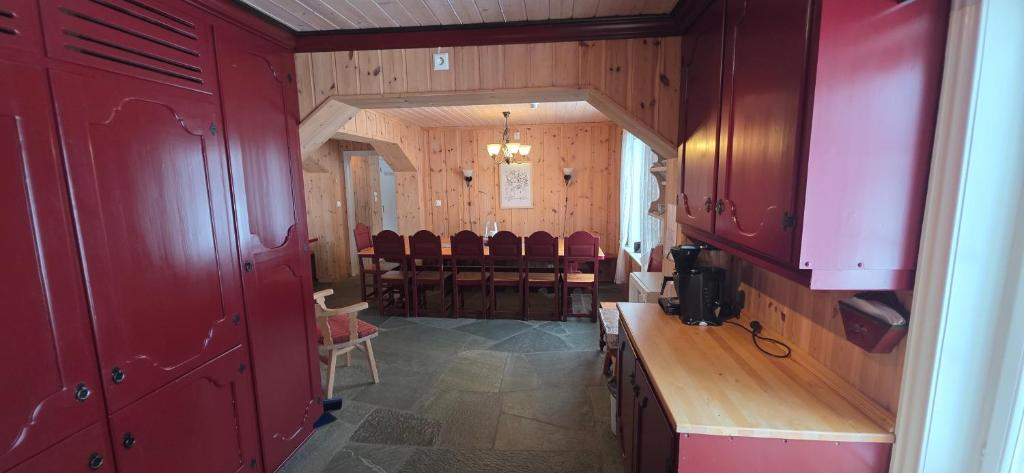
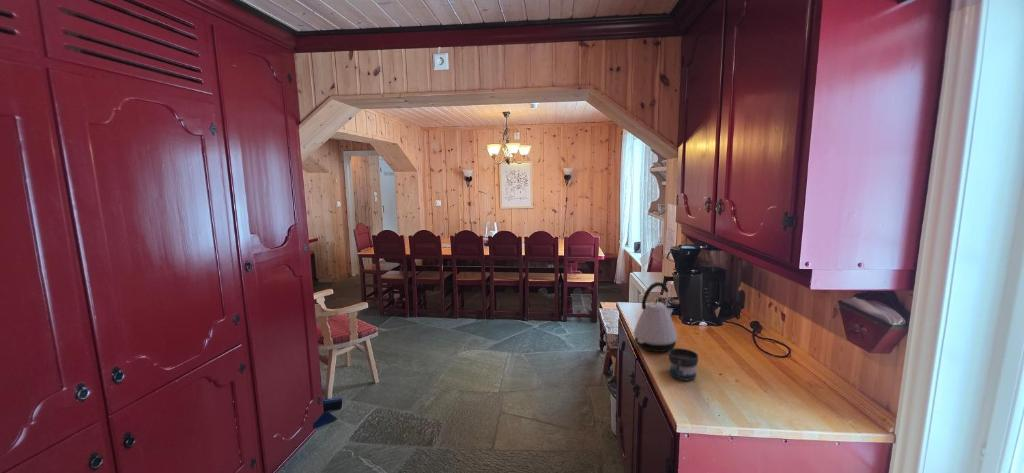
+ mug [668,347,699,381]
+ kettle [633,281,678,353]
